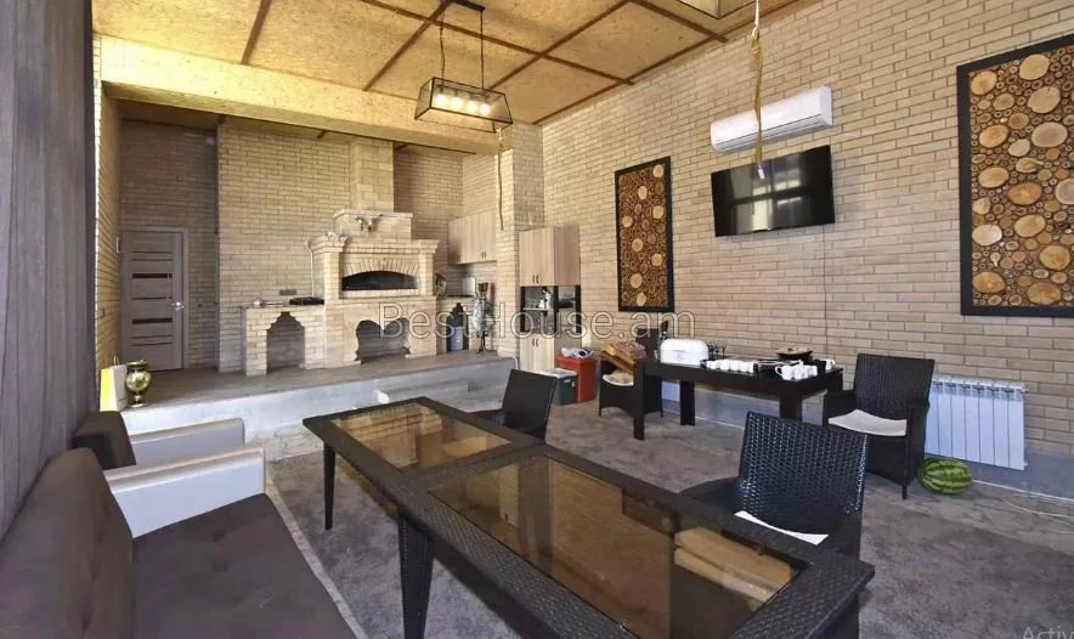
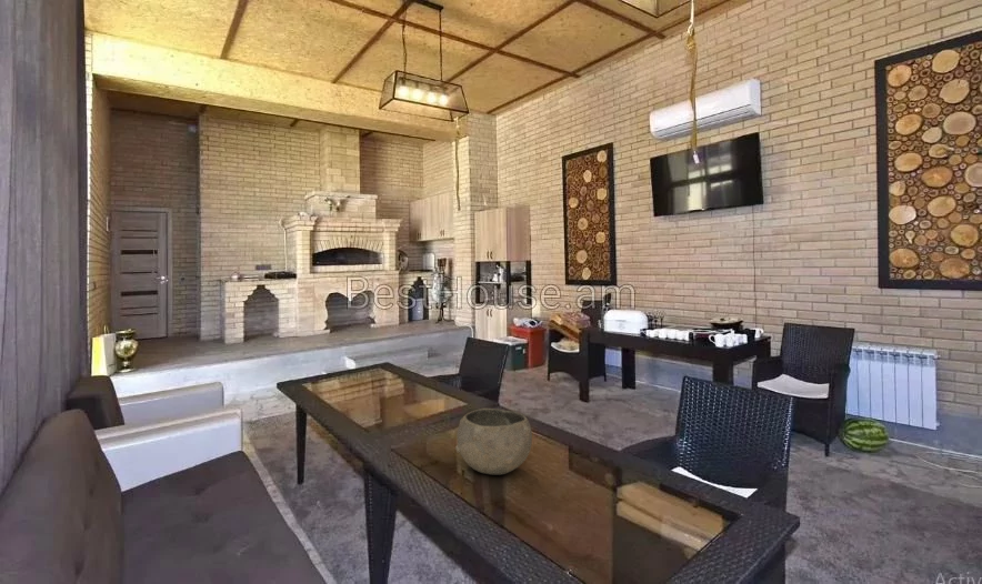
+ bowl [454,407,533,476]
